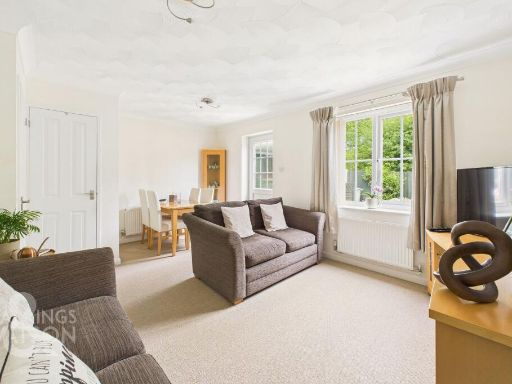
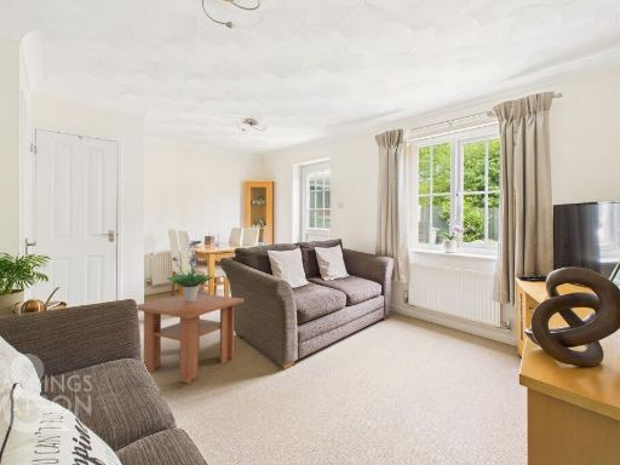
+ coffee table [136,292,245,385]
+ potted plant [166,240,216,302]
